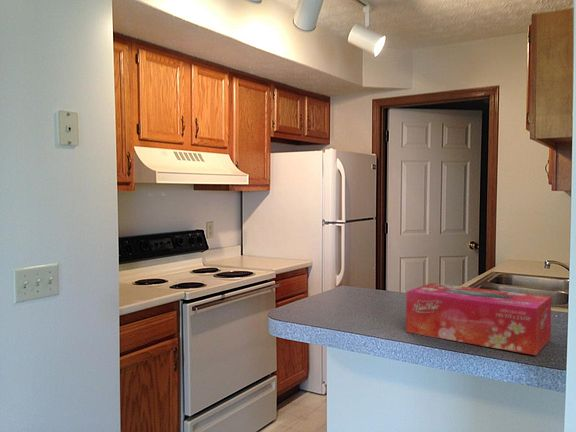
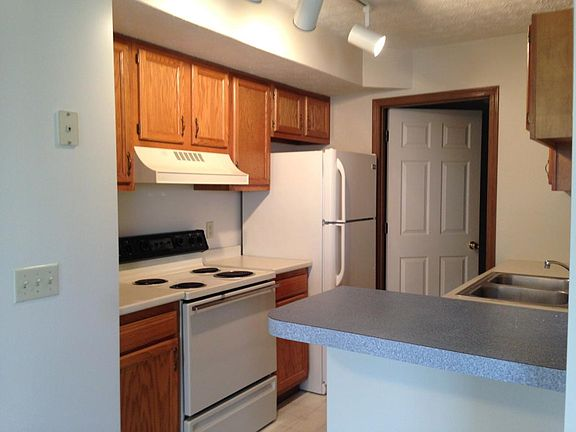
- tissue box [405,282,552,356]
